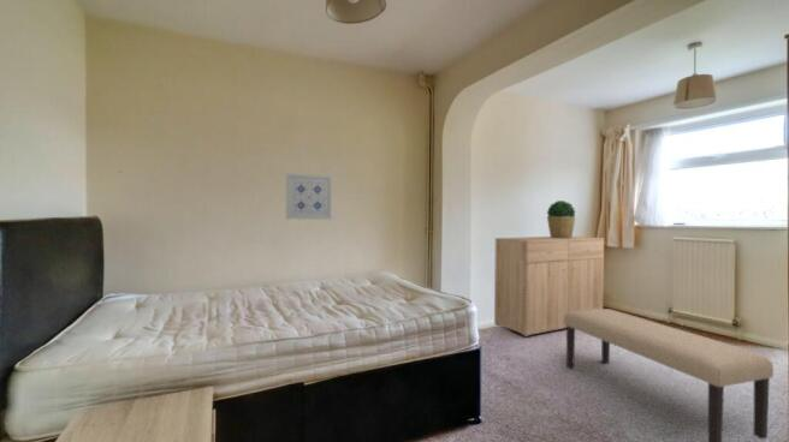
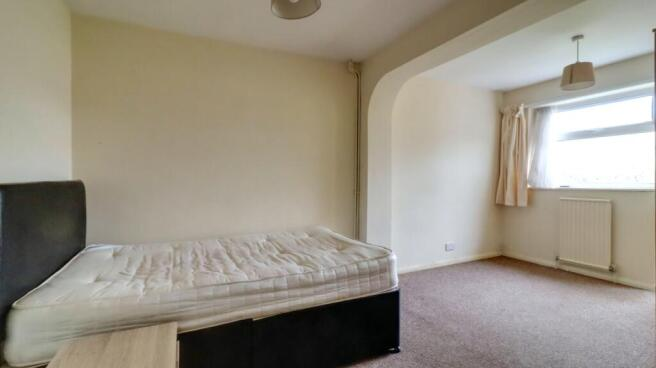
- bench [564,307,775,442]
- dresser [493,235,605,338]
- wall art [285,173,333,221]
- potted plant [546,199,576,238]
